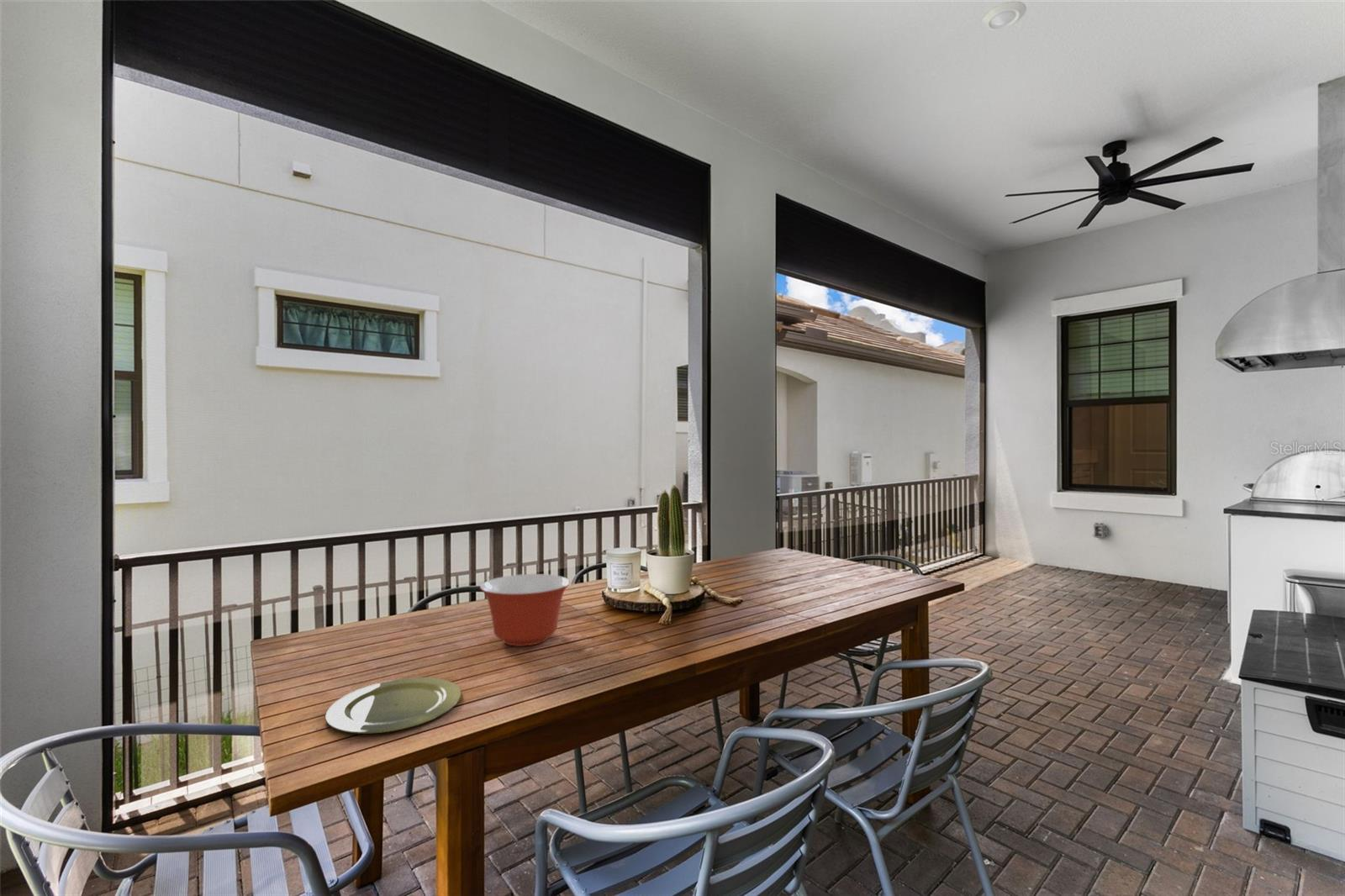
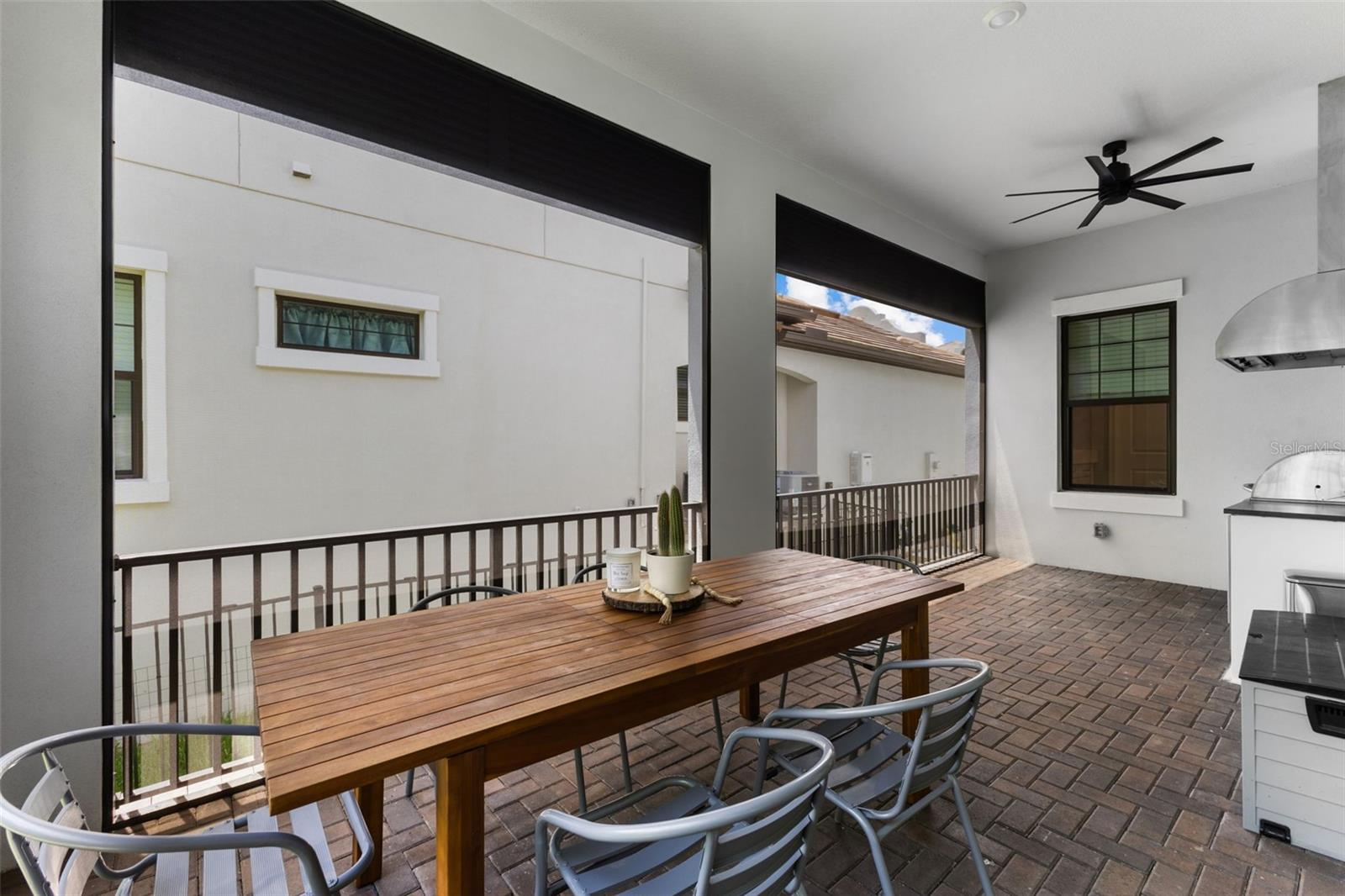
- mixing bowl [479,573,571,647]
- plate [324,677,462,735]
